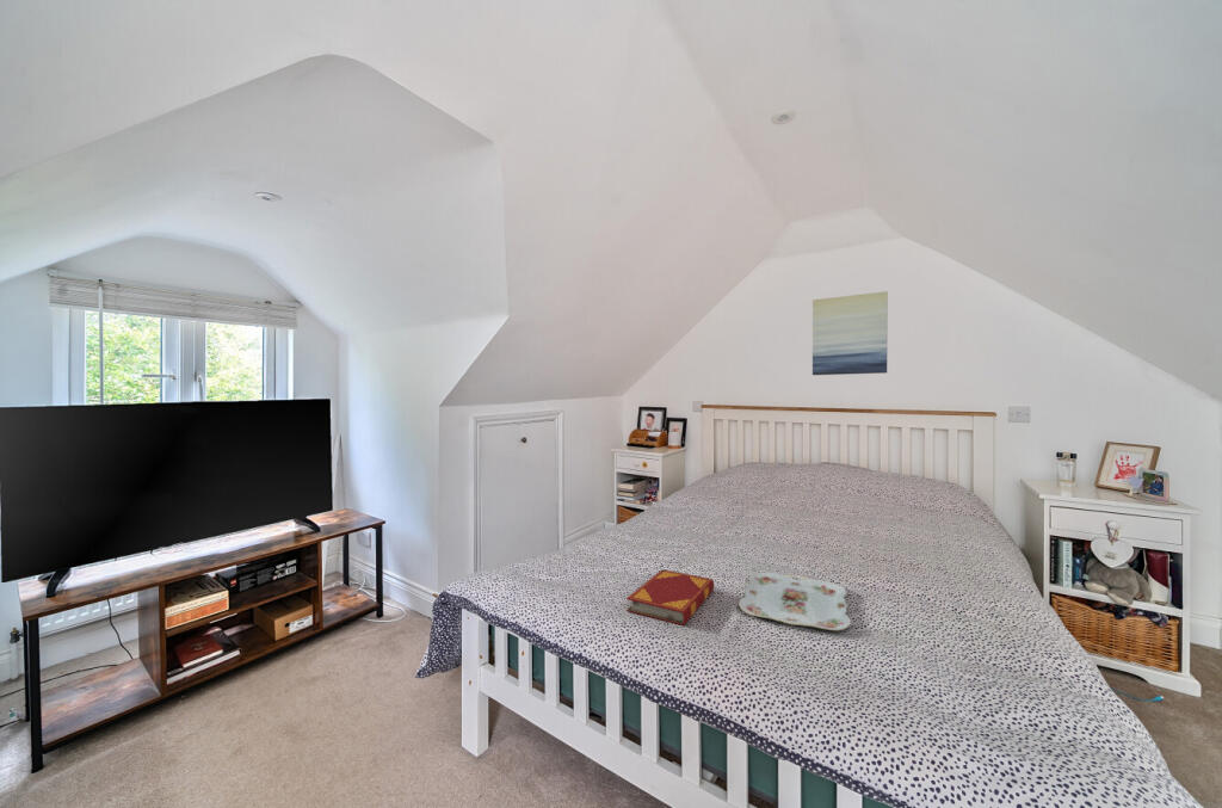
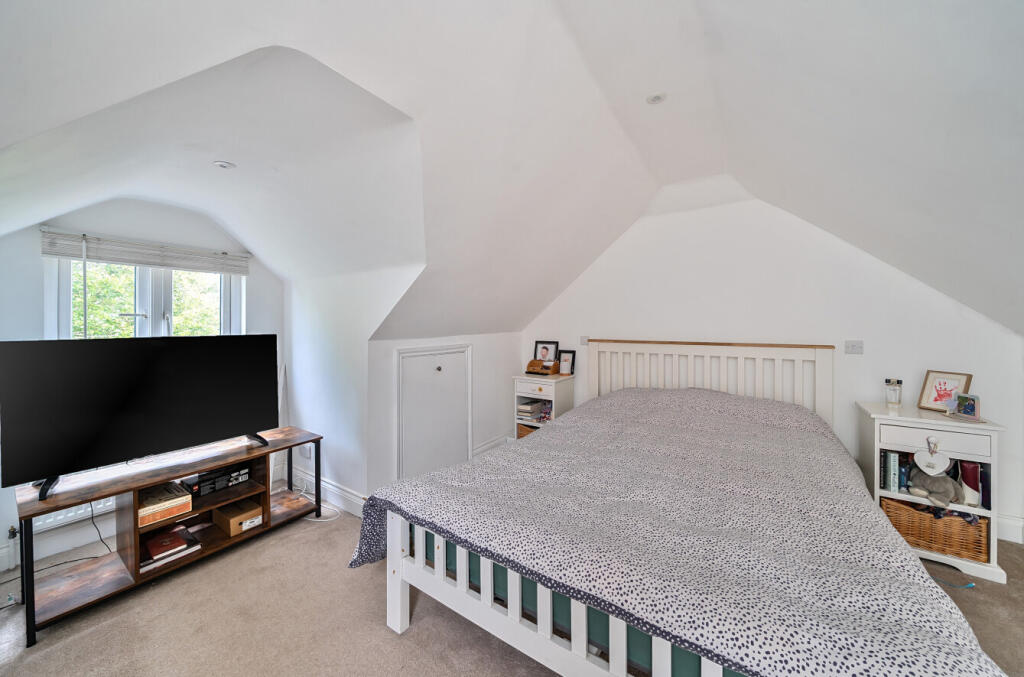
- serving tray [737,572,852,631]
- wall art [811,290,889,376]
- hardback book [625,568,715,627]
